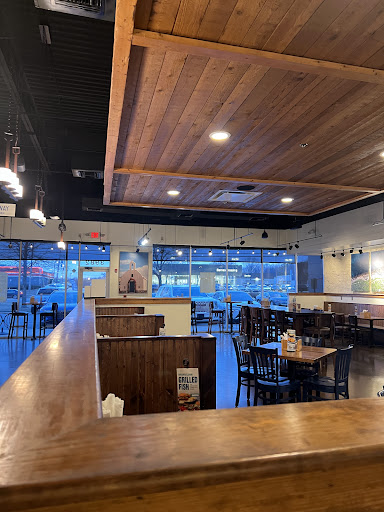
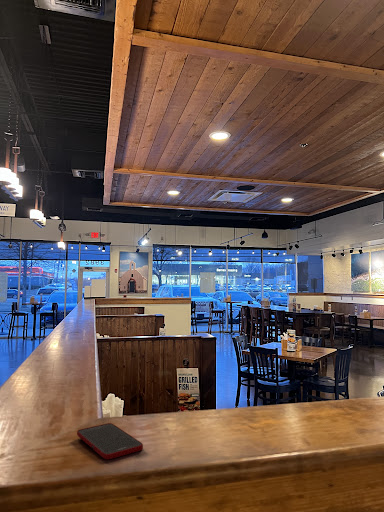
+ cell phone [76,422,144,460]
